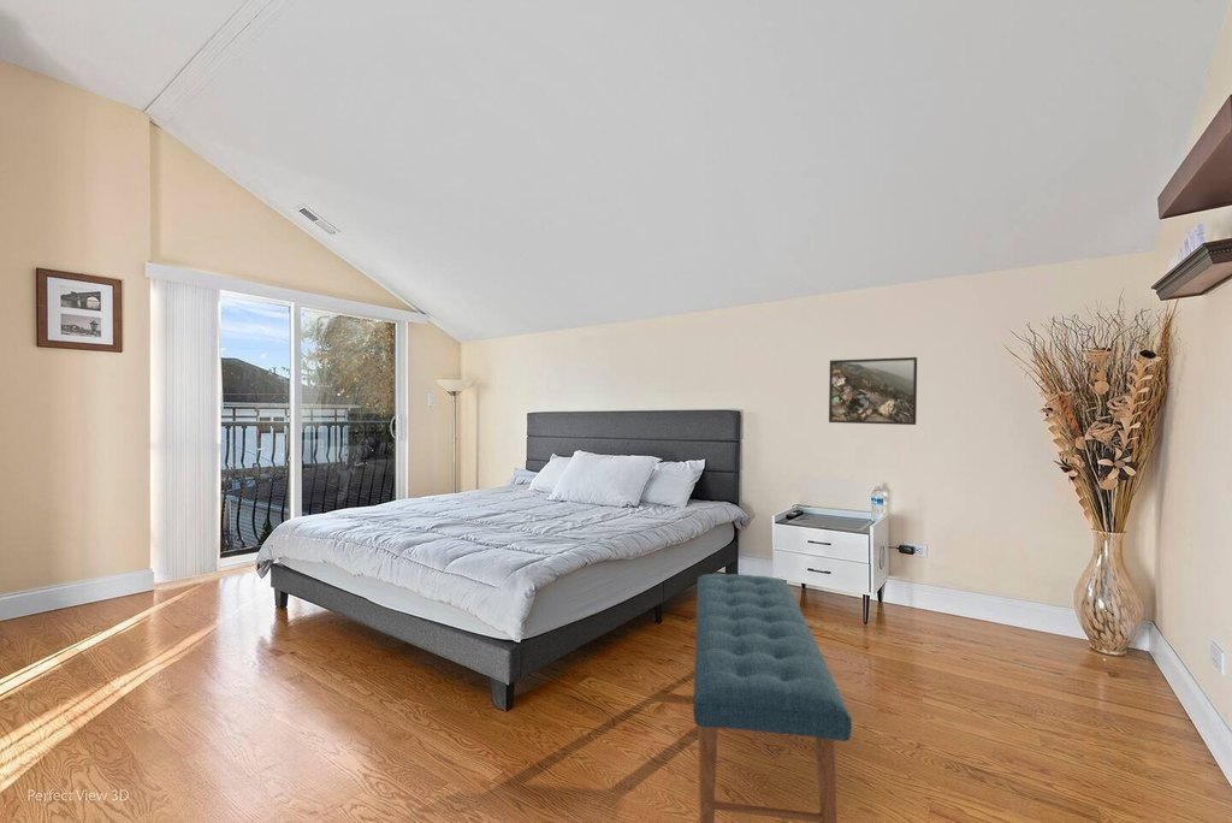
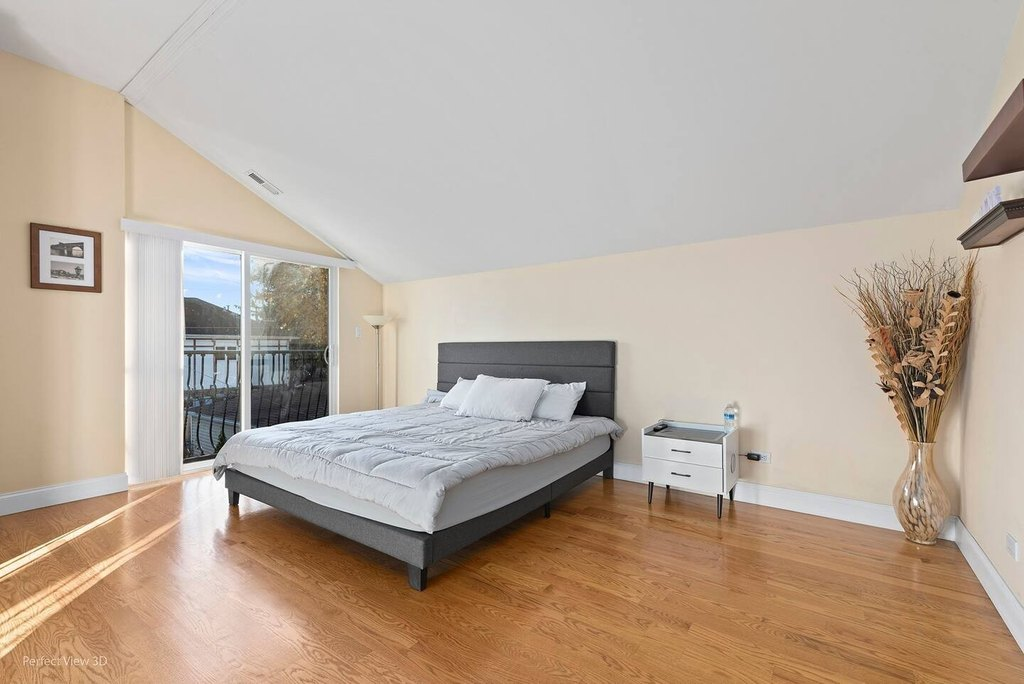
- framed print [828,356,918,426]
- bench [692,573,853,823]
